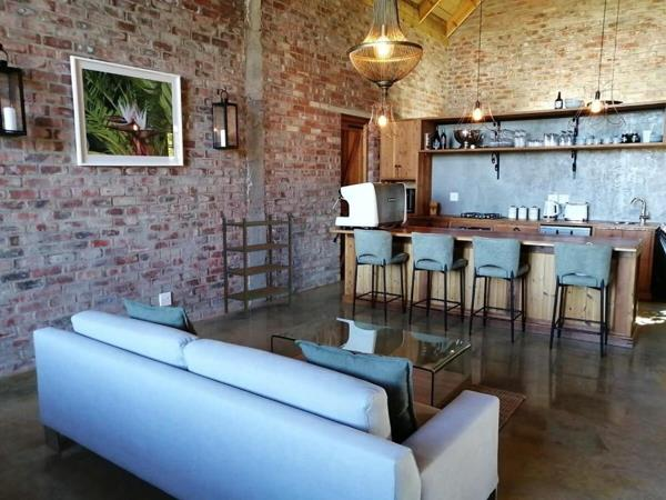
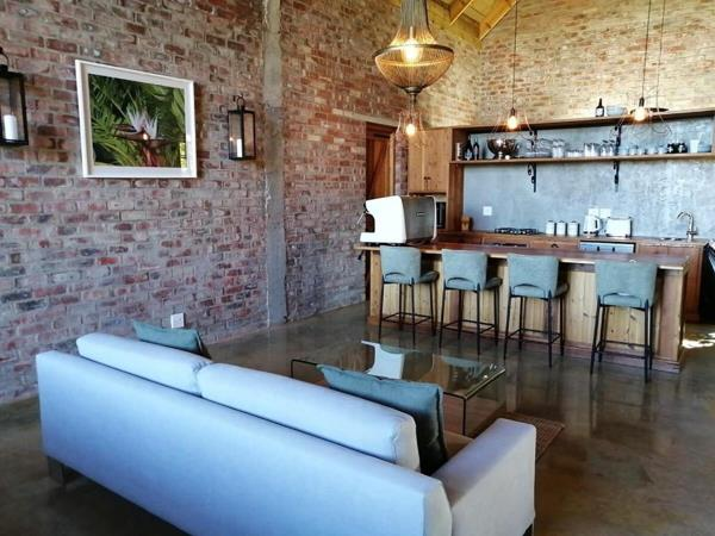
- bookshelf [221,213,293,319]
